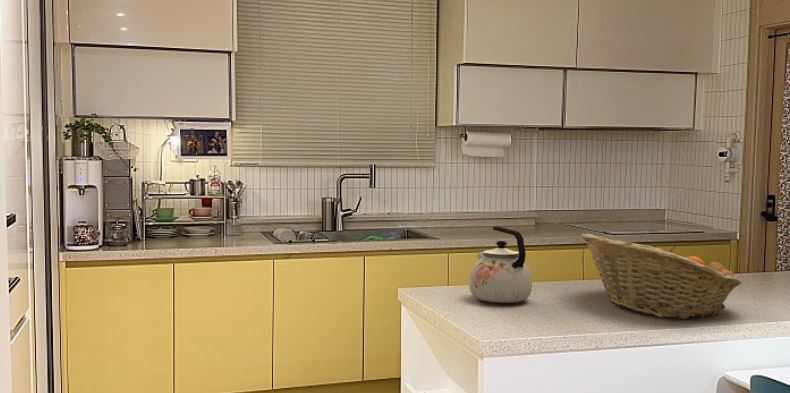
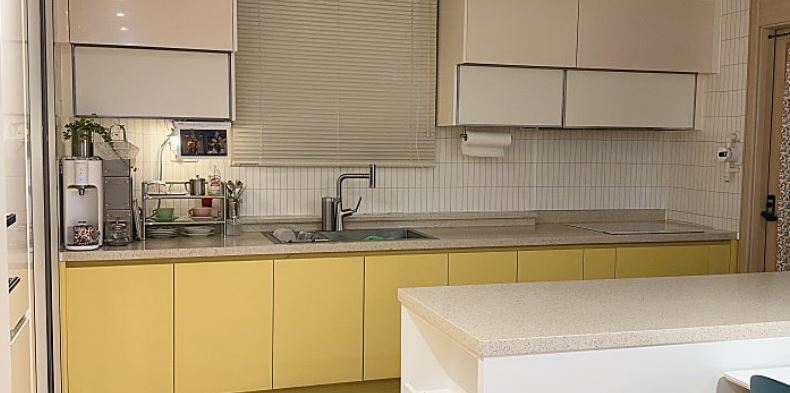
- kettle [468,226,533,304]
- fruit basket [581,232,743,320]
